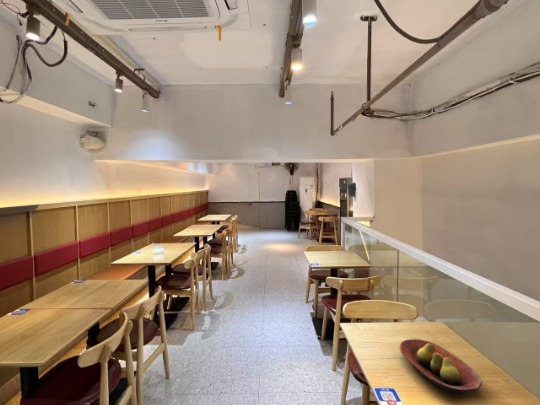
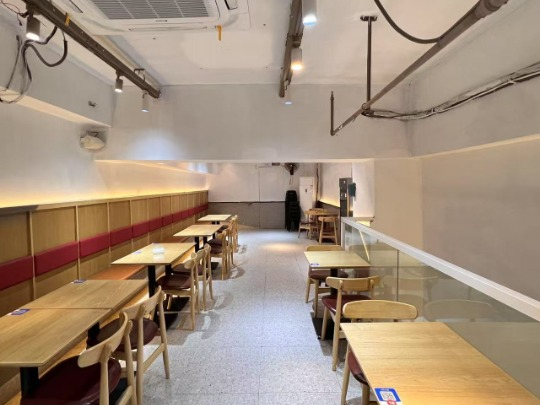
- fruit bowl [399,338,483,395]
